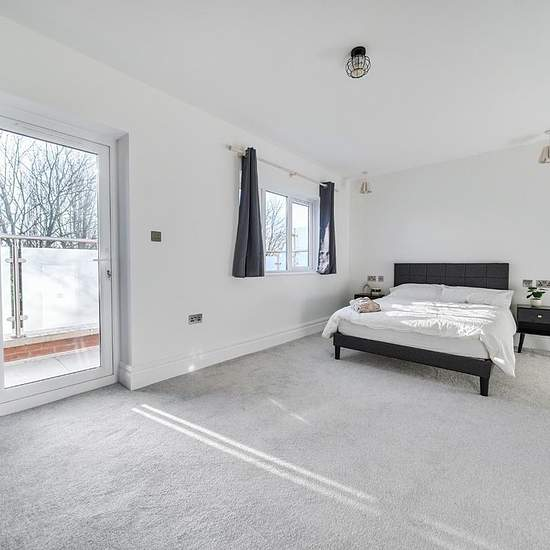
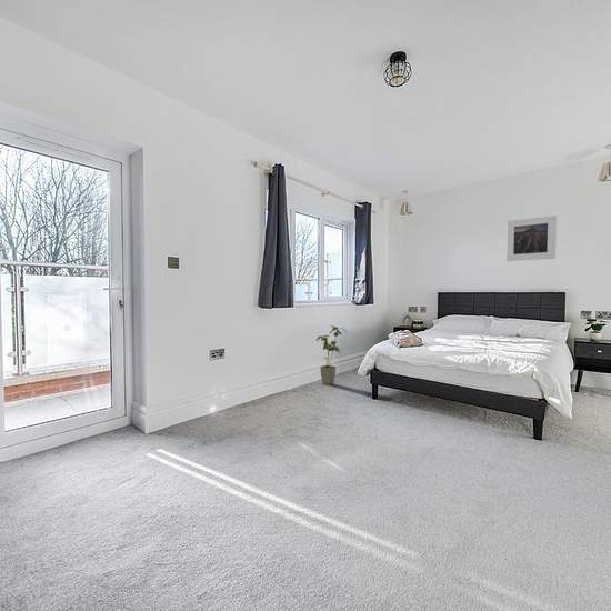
+ house plant [315,324,348,385]
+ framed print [505,214,558,262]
